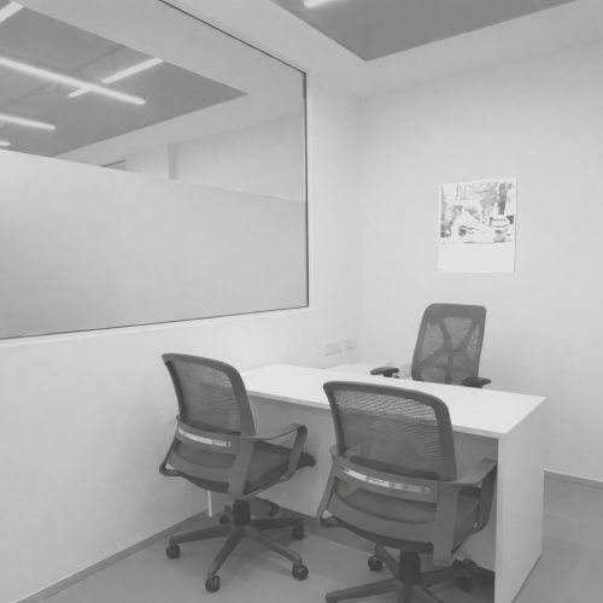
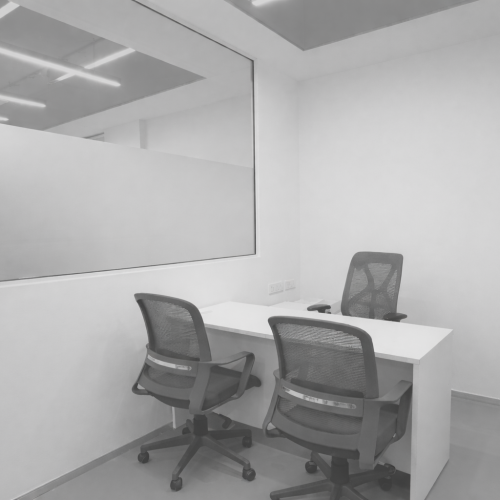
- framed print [438,177,519,274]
